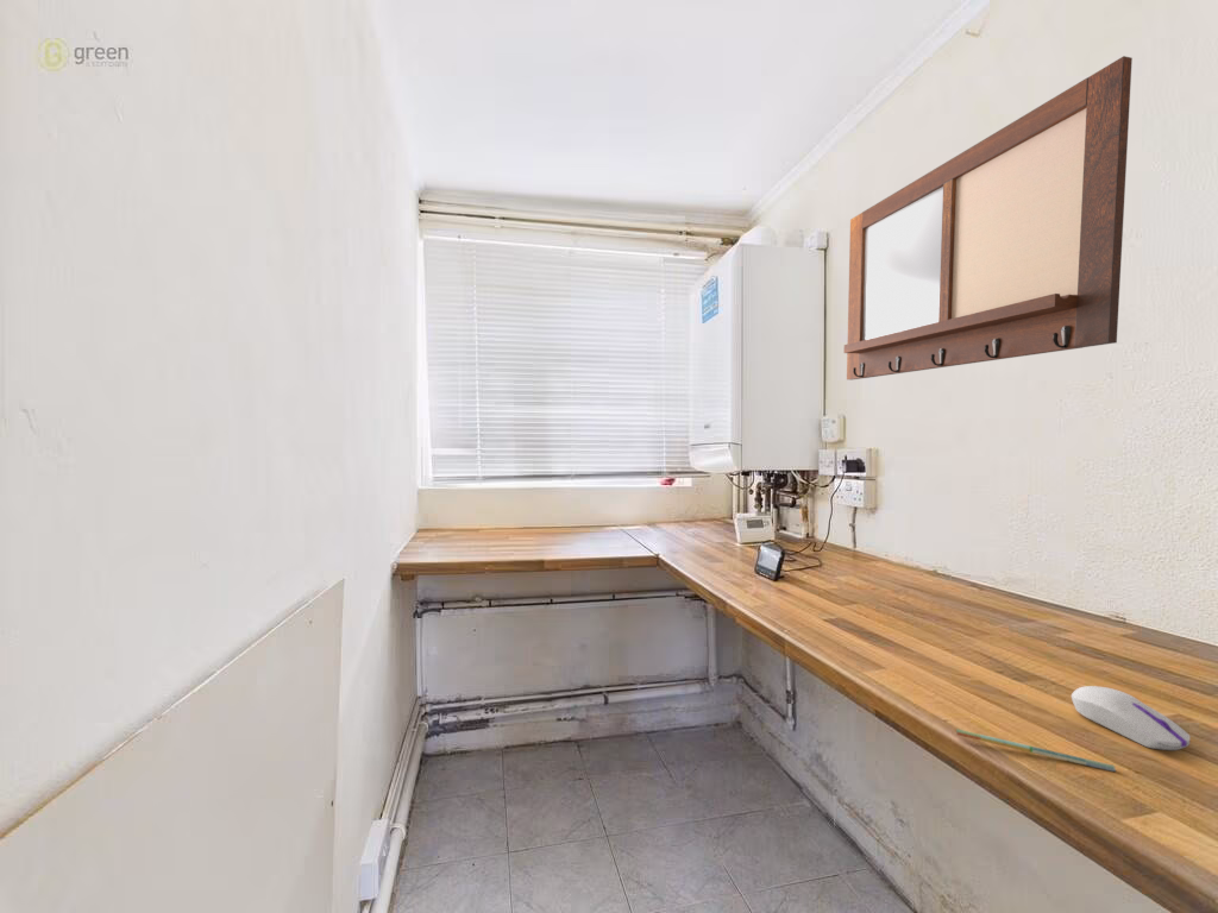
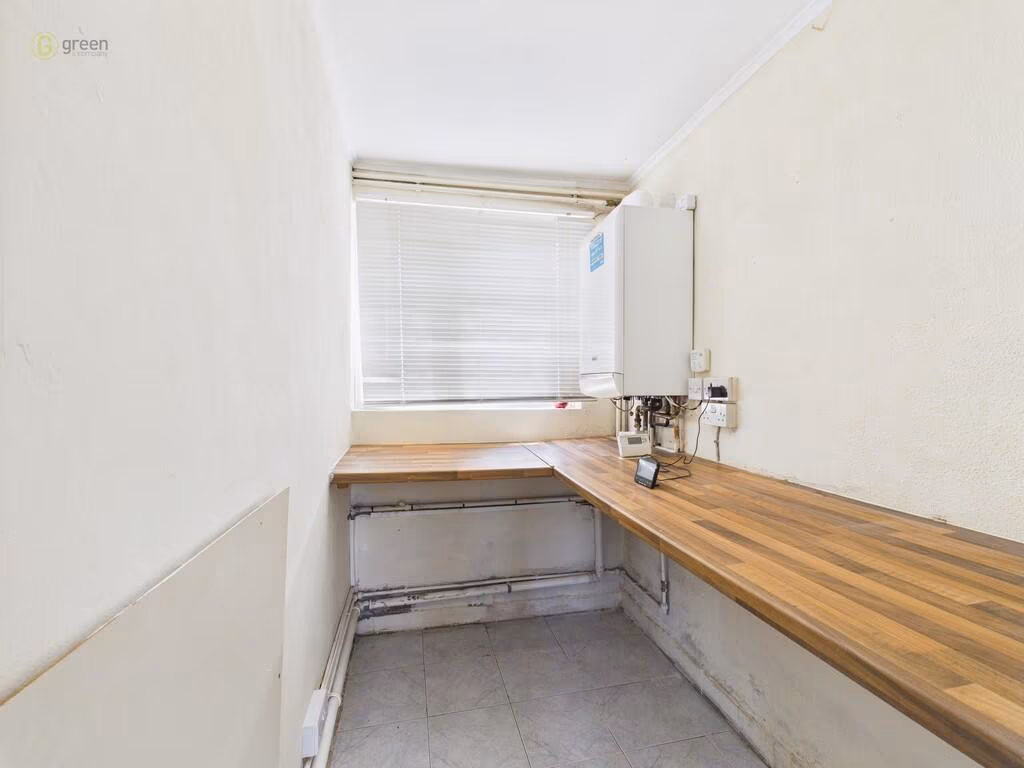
- computer mouse [1071,685,1191,751]
- pen [955,728,1117,773]
- writing board [842,55,1134,380]
